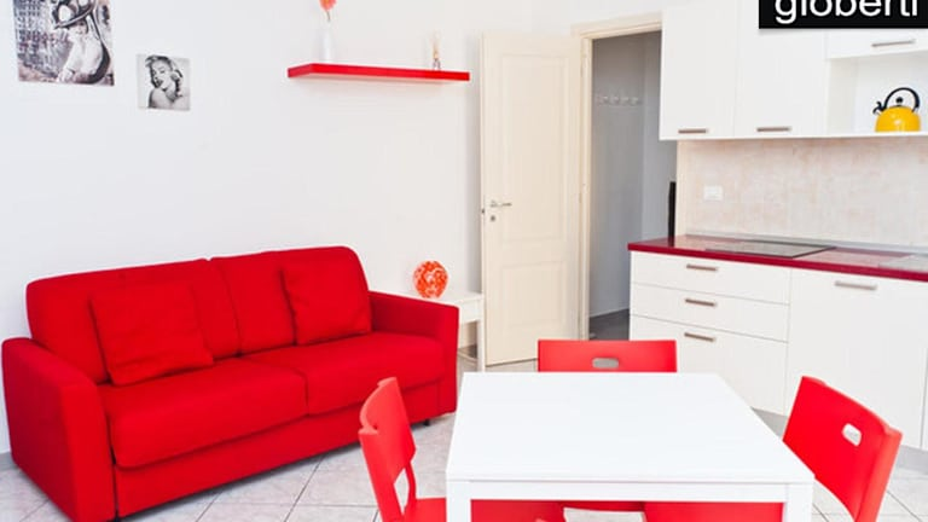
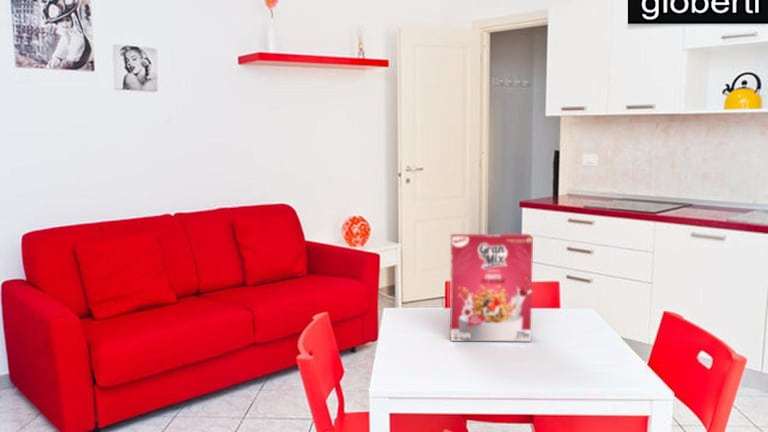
+ cereal box [449,233,534,342]
